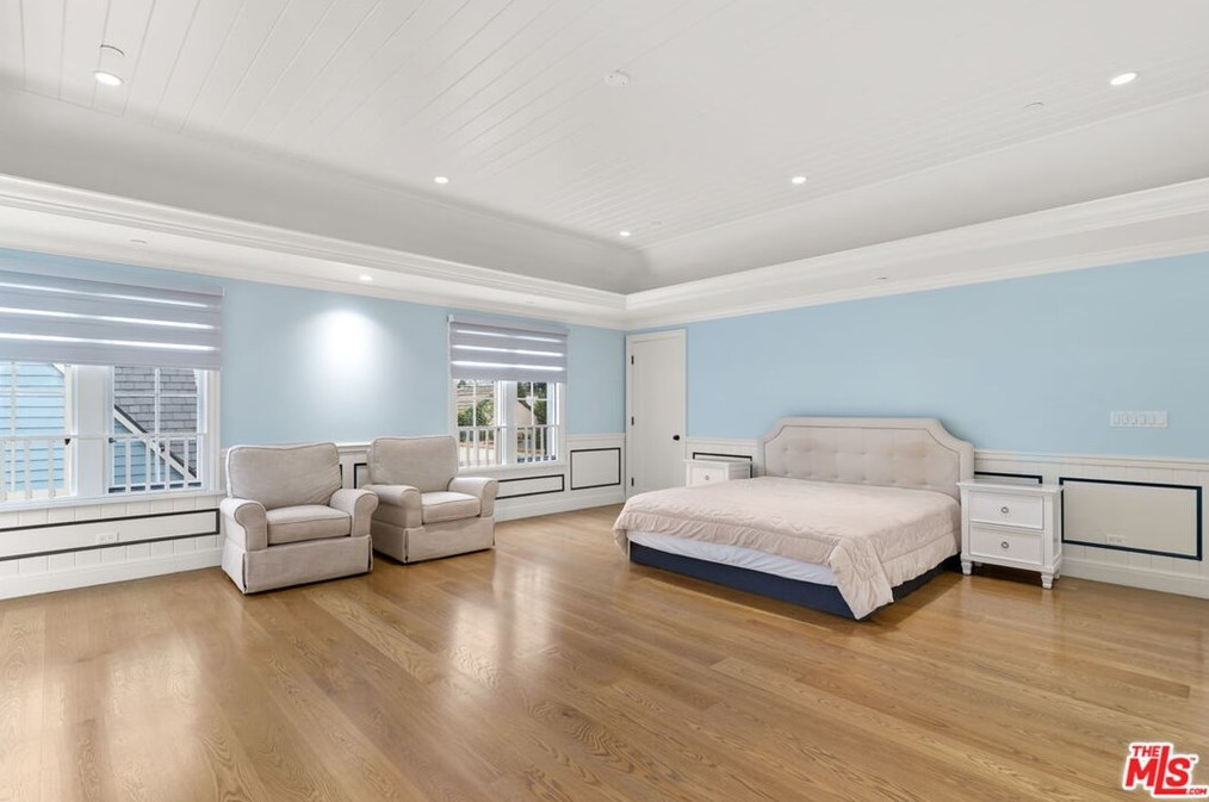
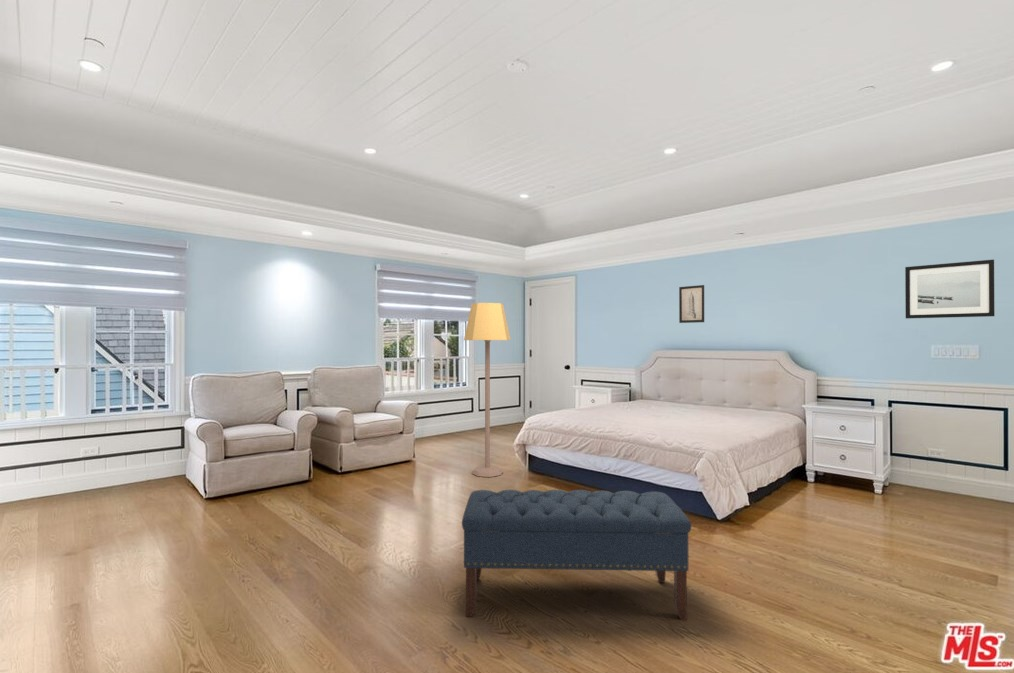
+ wall art [678,284,705,324]
+ bench [461,489,692,621]
+ wall art [904,259,996,319]
+ lamp [463,302,512,478]
